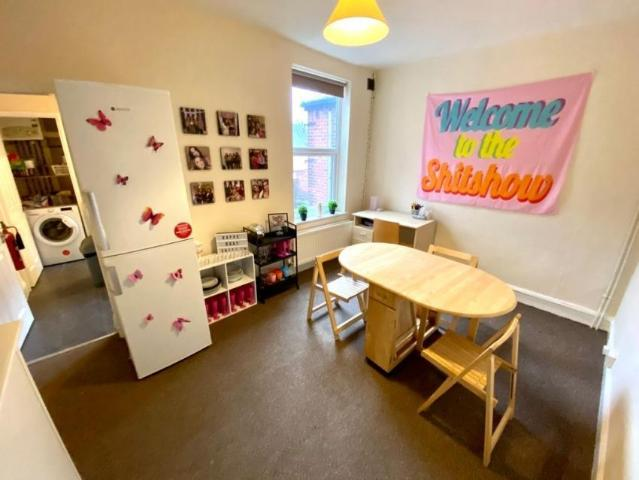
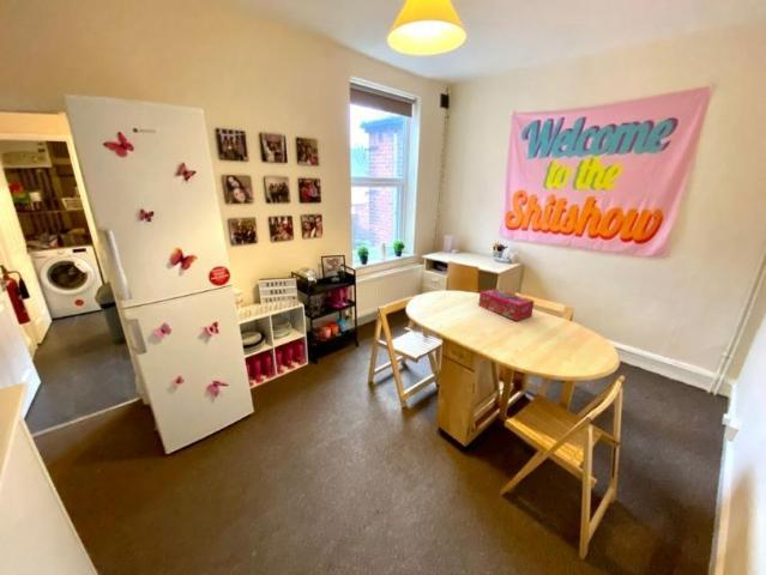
+ tissue box [477,288,536,322]
